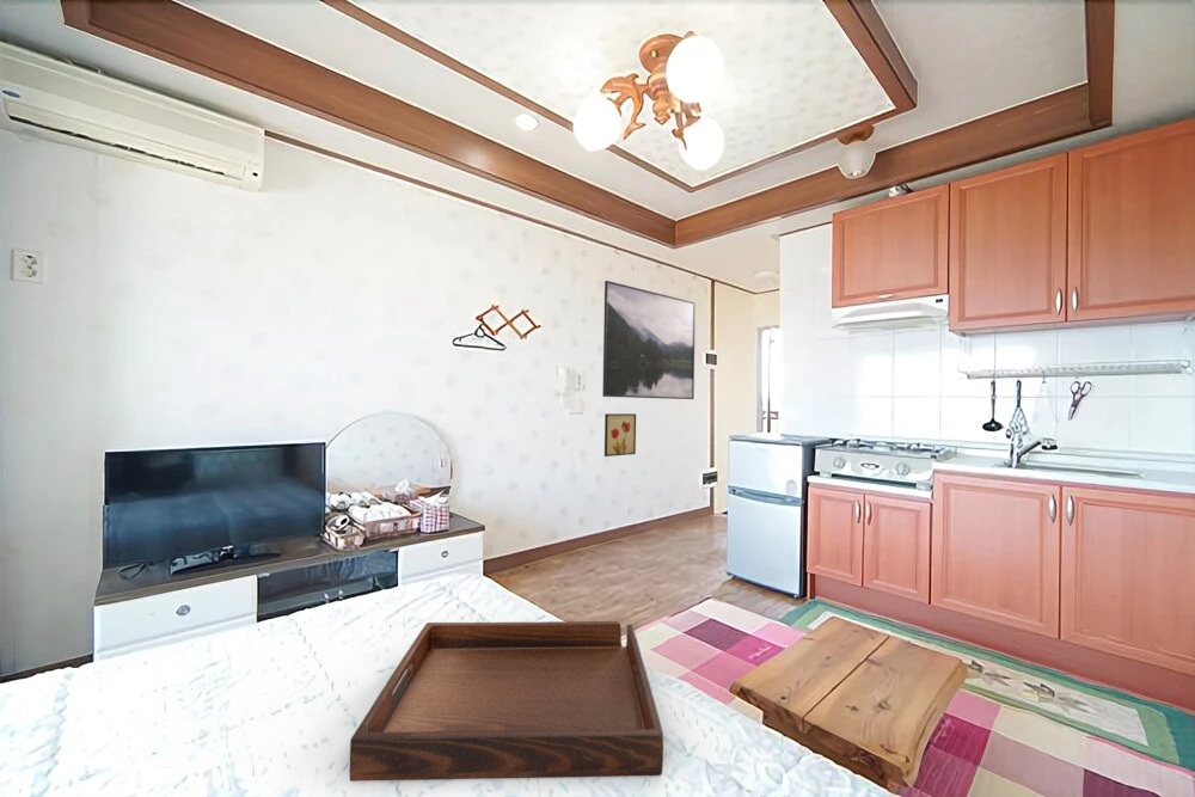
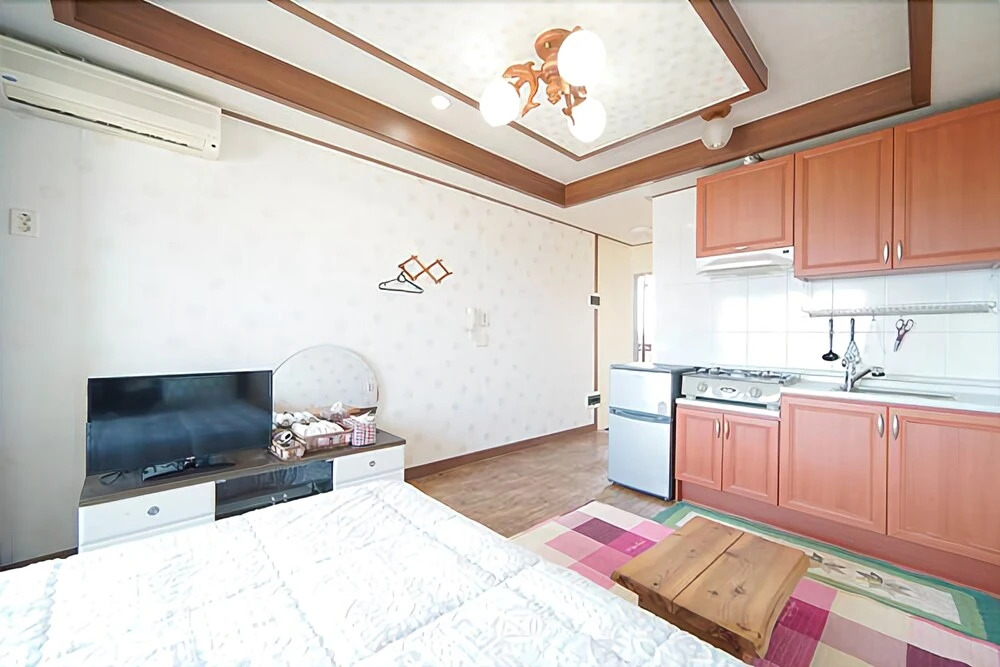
- serving tray [349,620,664,783]
- wall art [603,412,637,458]
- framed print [601,280,697,400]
